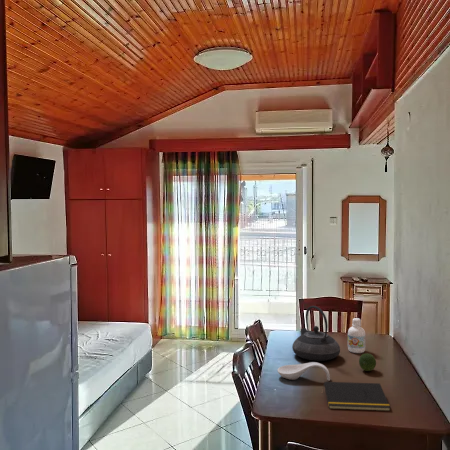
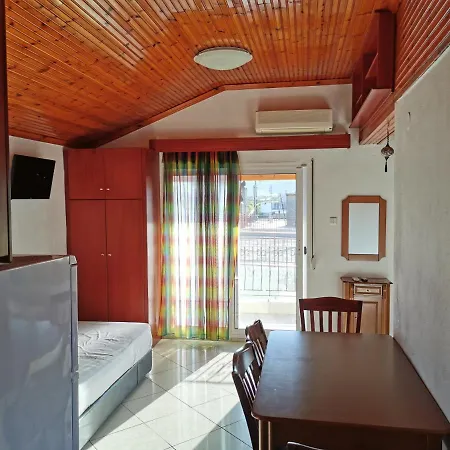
- fruit [358,352,377,372]
- notepad [322,381,391,412]
- spoon rest [277,361,331,382]
- bottle [347,317,367,354]
- teapot [291,305,341,362]
